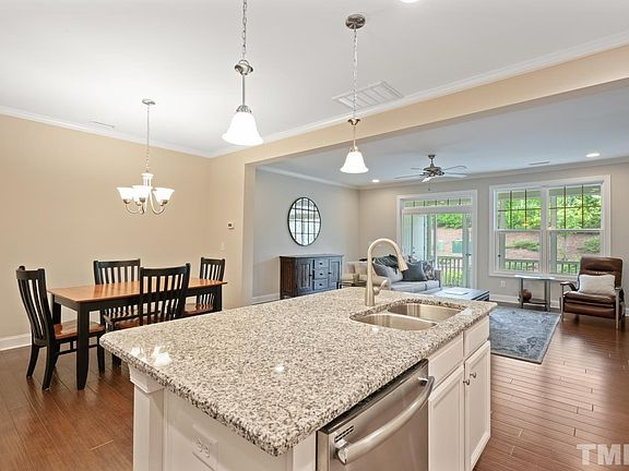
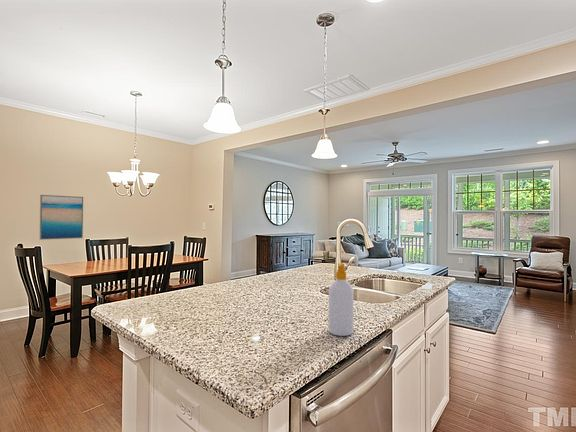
+ wall art [39,194,84,241]
+ soap bottle [327,262,354,337]
